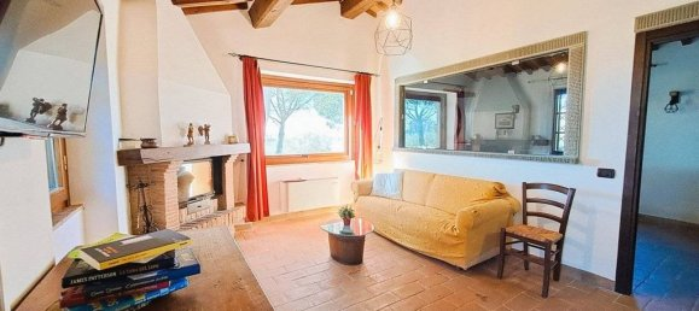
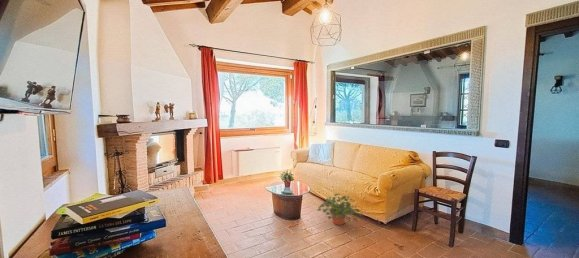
+ potted plant [317,193,365,226]
